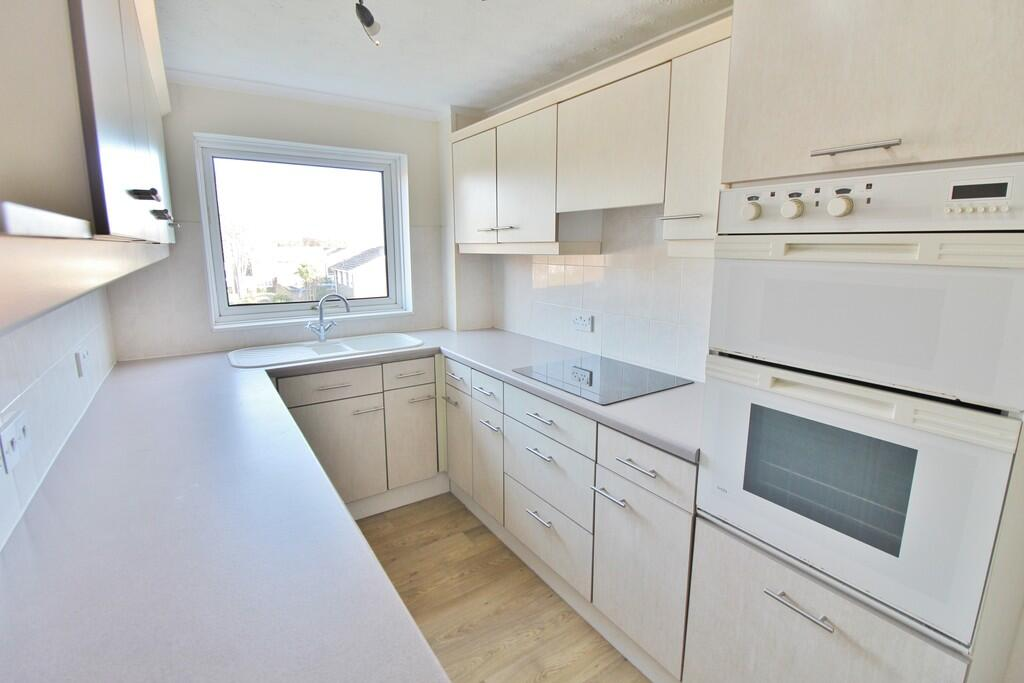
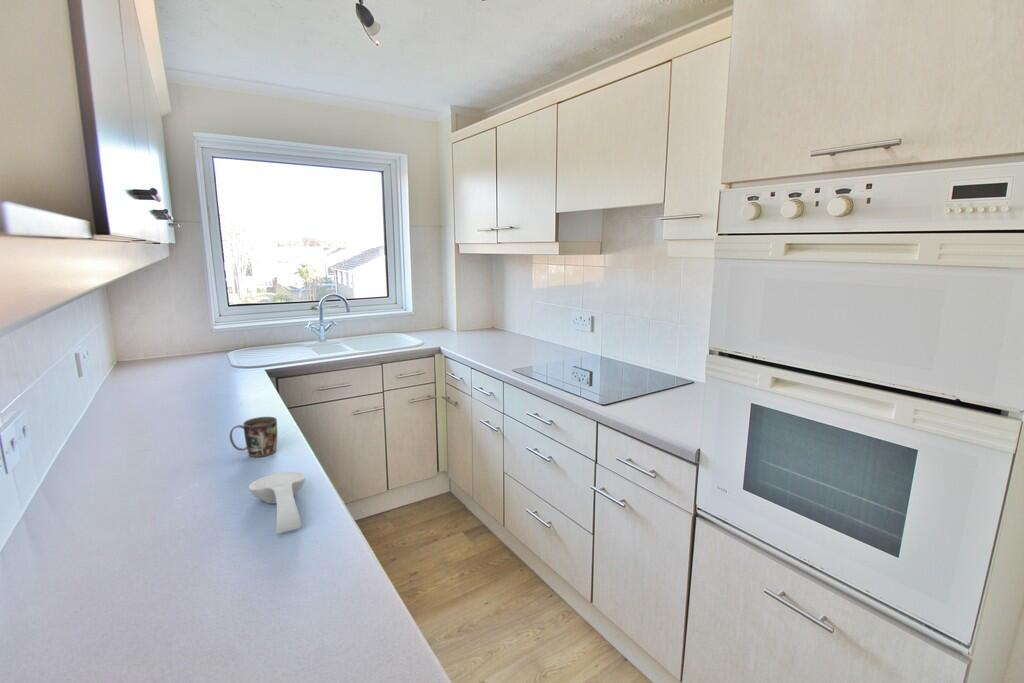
+ spoon rest [248,471,306,535]
+ mug [229,416,278,458]
